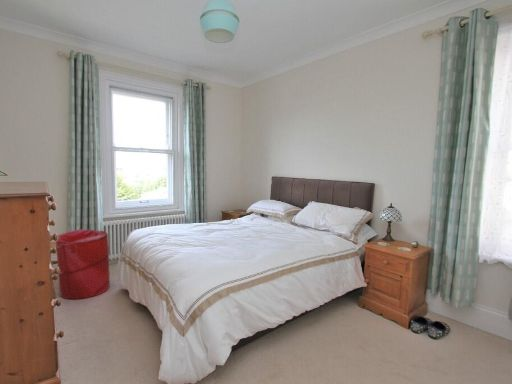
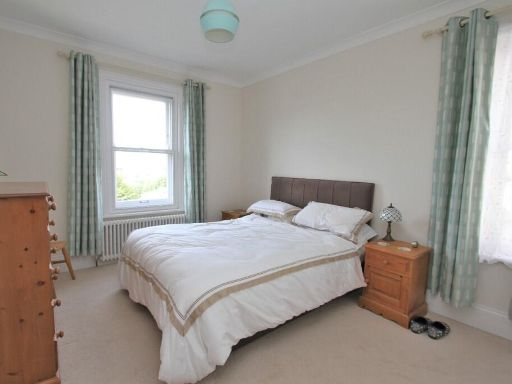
- laundry hamper [55,228,111,300]
